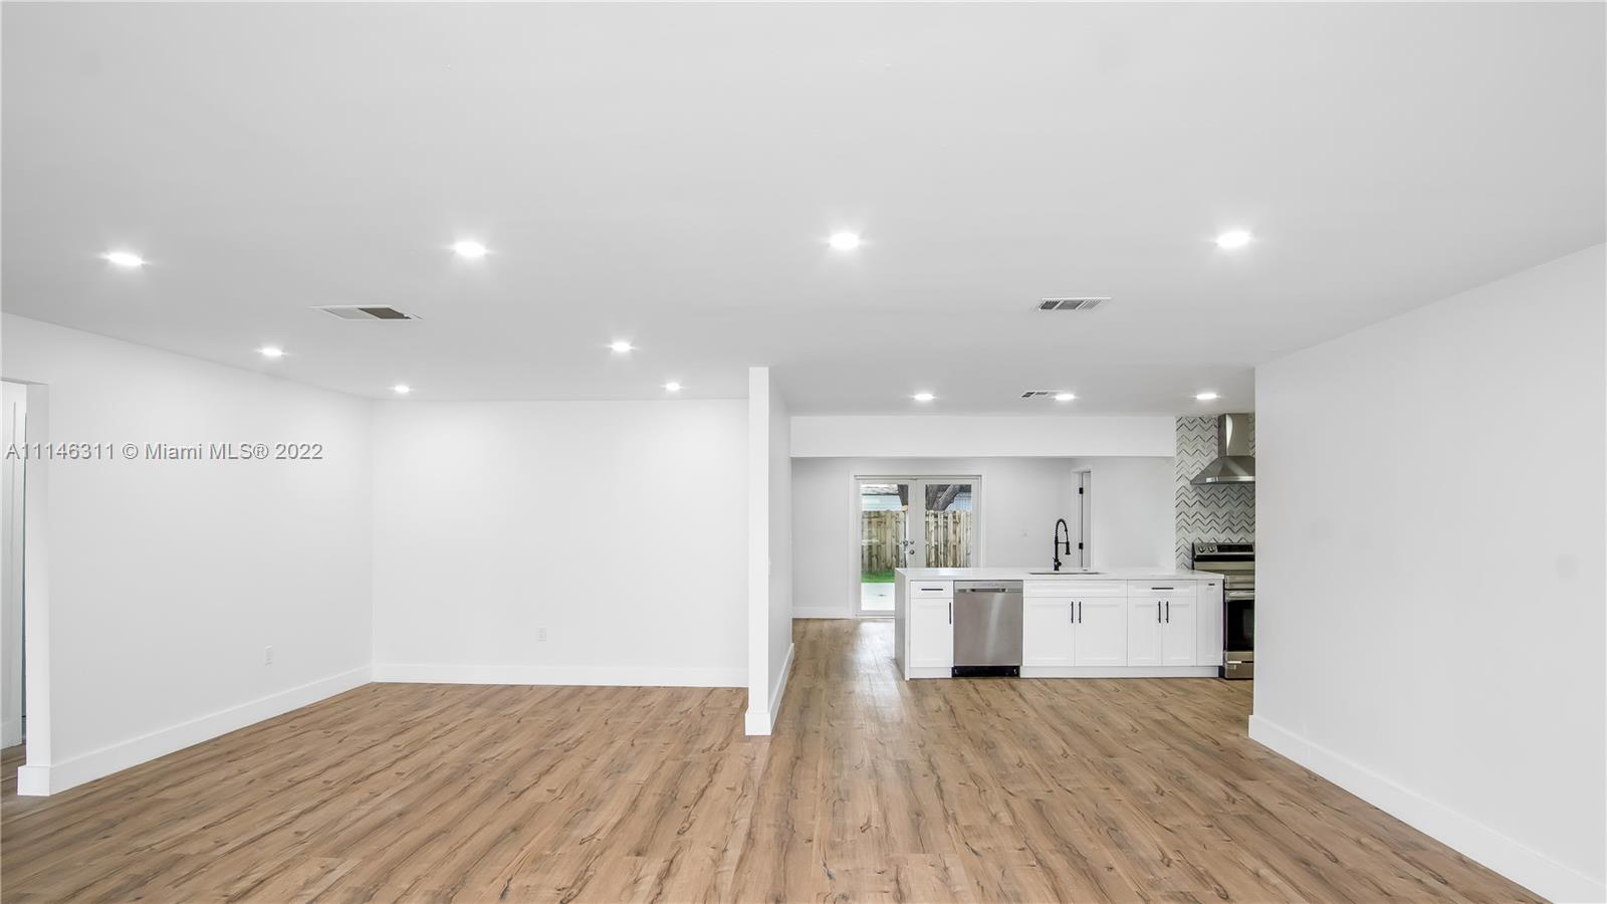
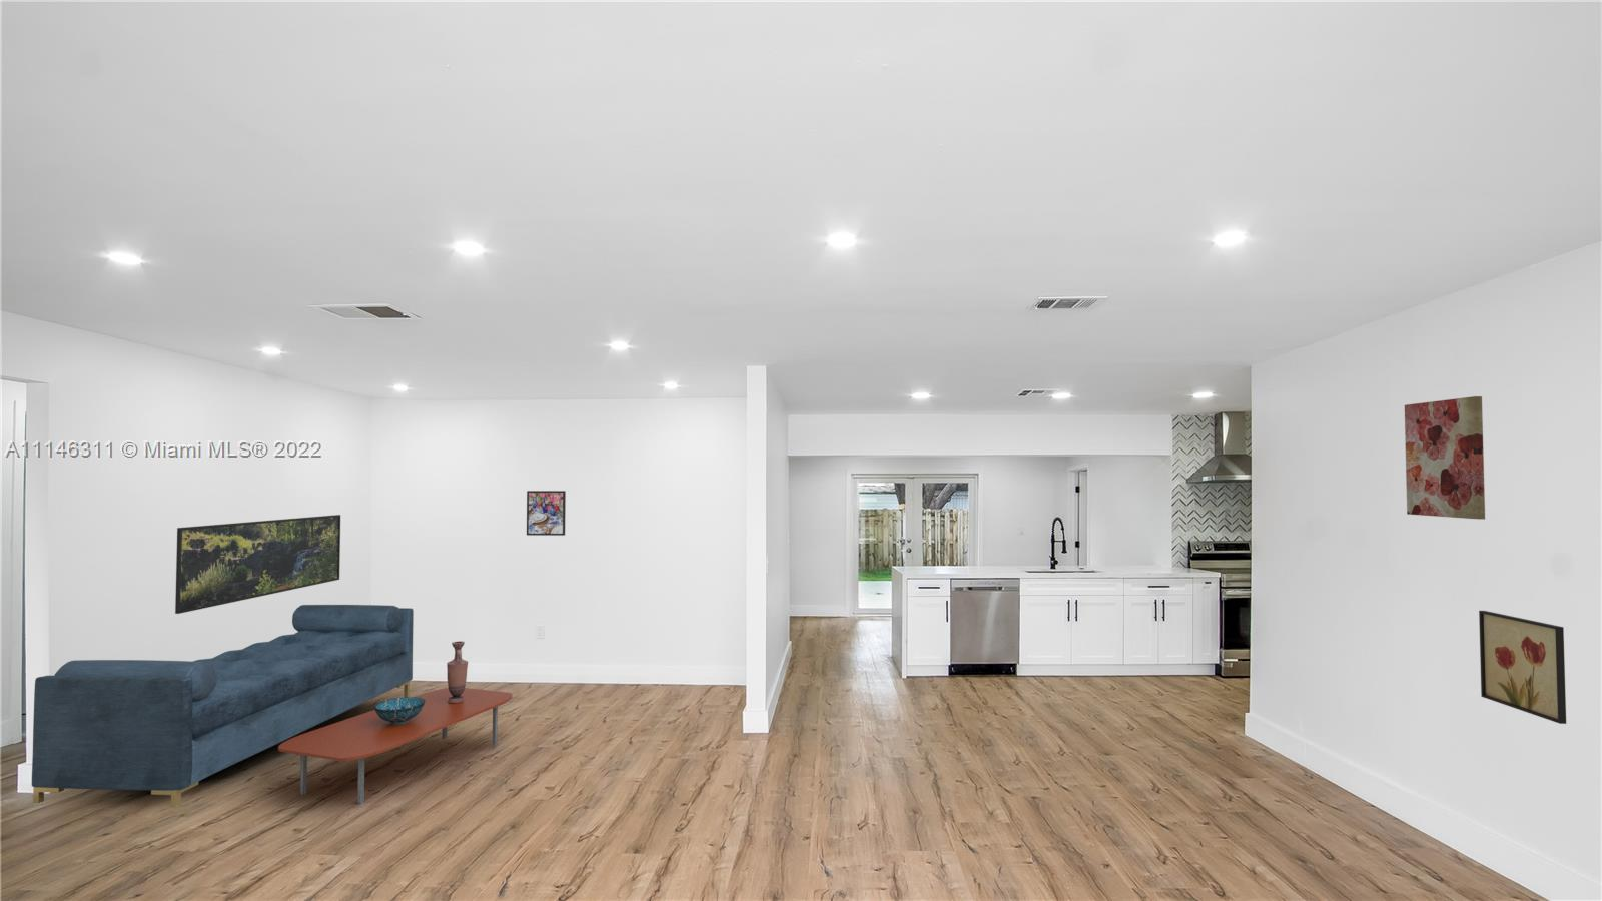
+ sofa [31,604,415,809]
+ vase [446,639,469,703]
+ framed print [526,490,567,537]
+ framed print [174,514,341,615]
+ wall art [1404,395,1485,520]
+ coffee table [277,686,514,806]
+ decorative bowl [373,695,426,724]
+ wall art [1478,609,1567,725]
